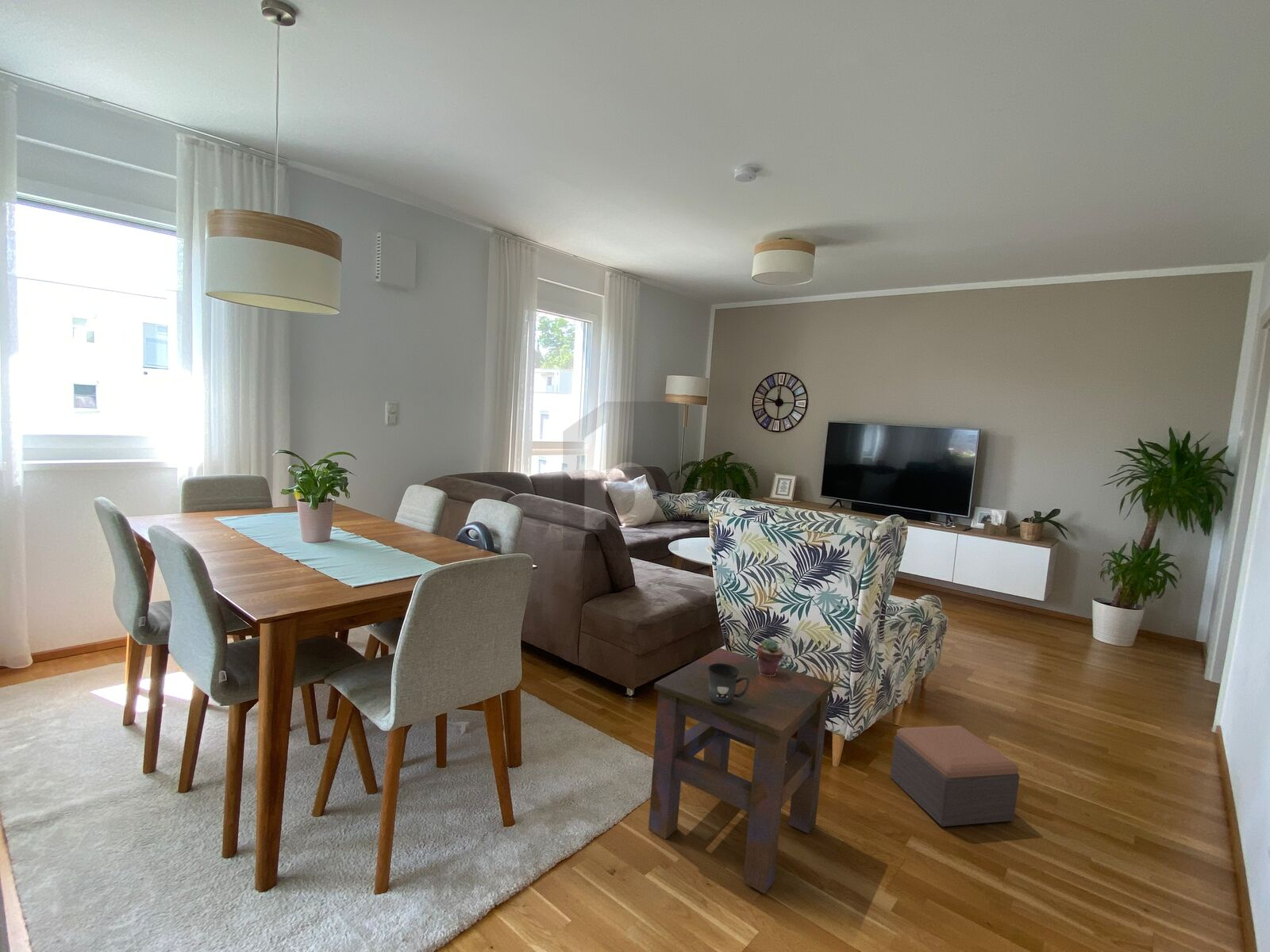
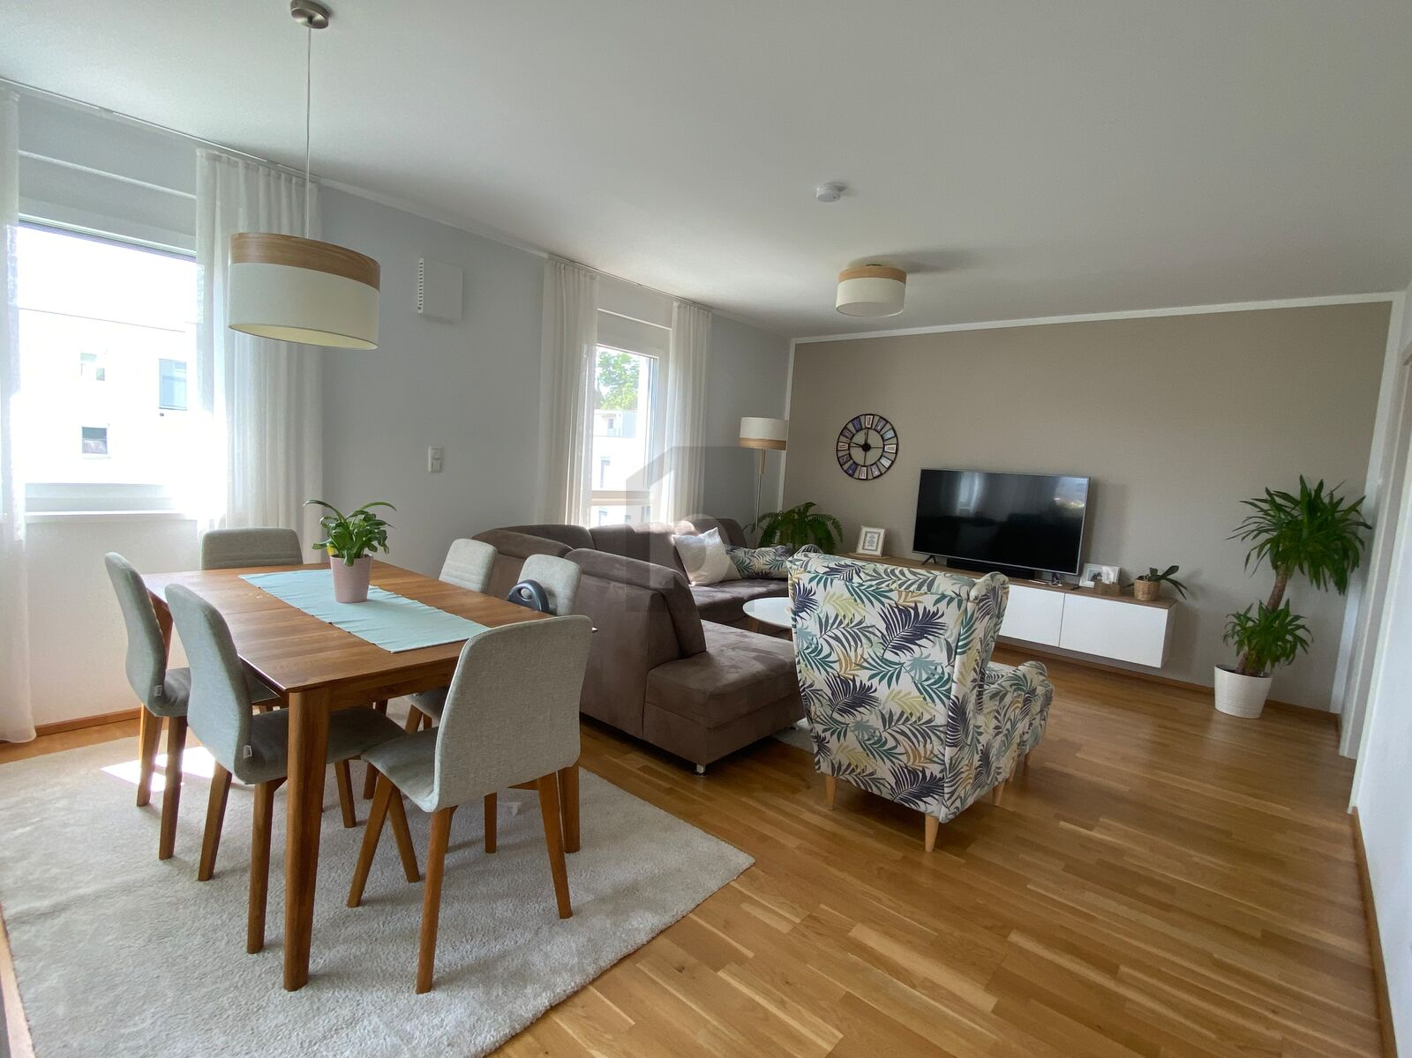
- side table [648,647,834,895]
- footstool [890,724,1020,827]
- potted succulent [756,637,785,677]
- mug [708,663,750,705]
